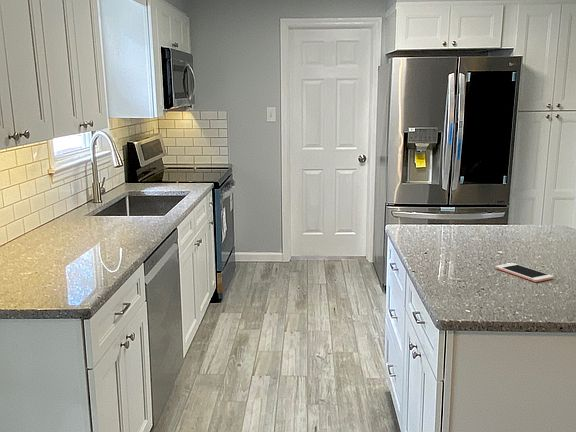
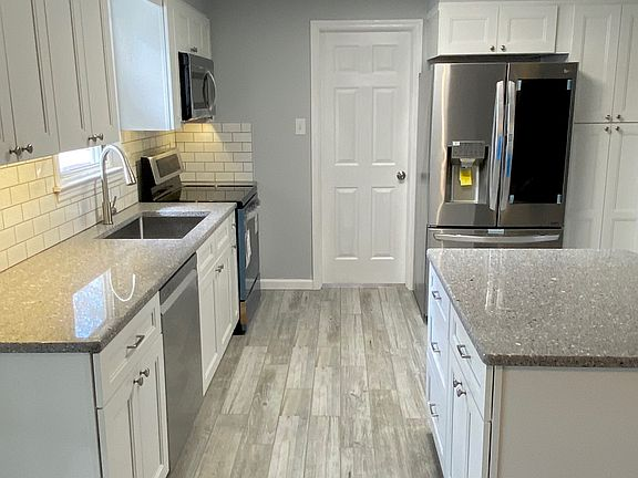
- cell phone [494,262,555,283]
